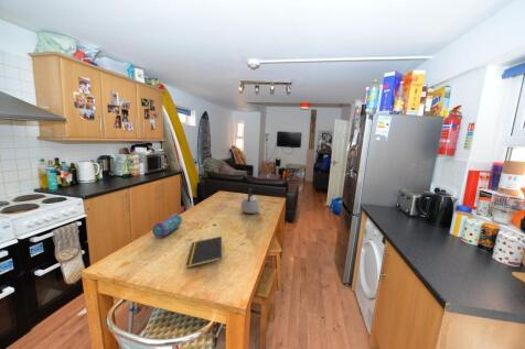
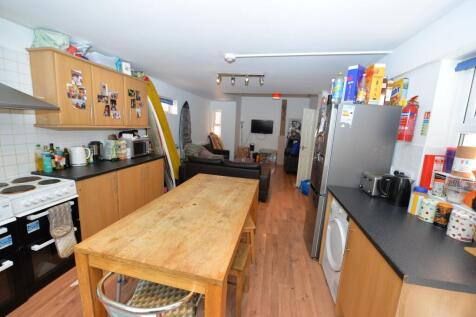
- teapot [239,187,261,215]
- pencil case [151,212,183,239]
- notepad [185,236,223,269]
